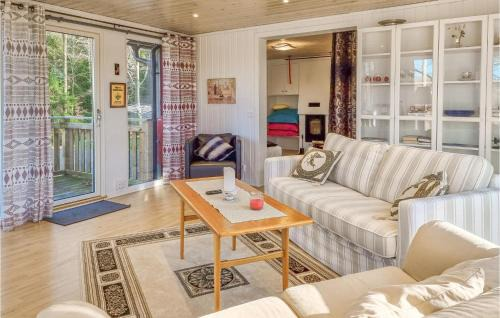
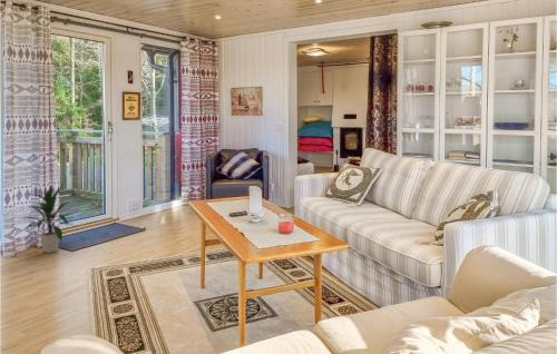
+ indoor plant [19,184,76,254]
